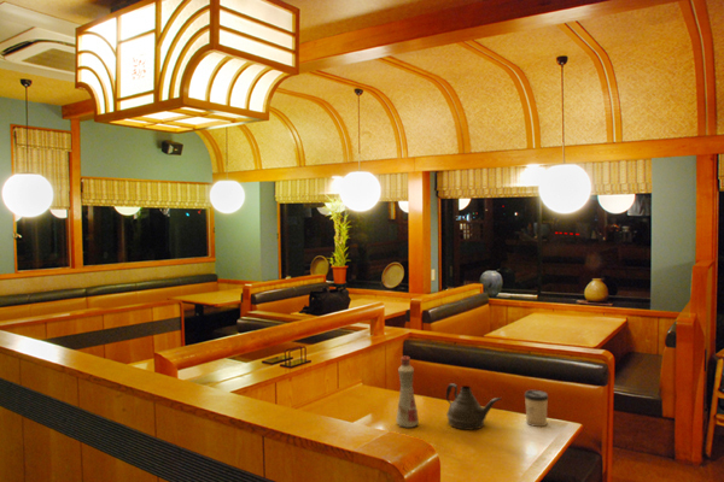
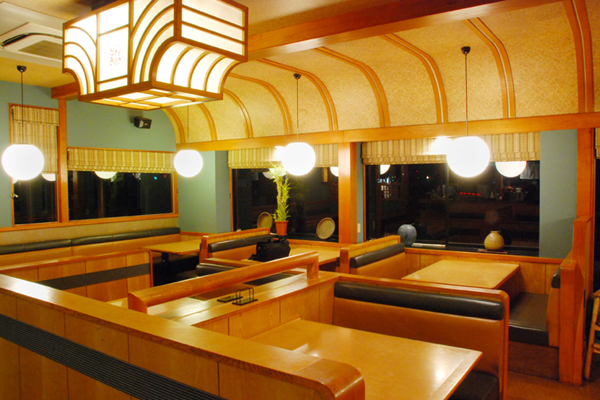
- teapot [445,382,502,431]
- bottle [395,354,420,429]
- cup [524,389,549,428]
